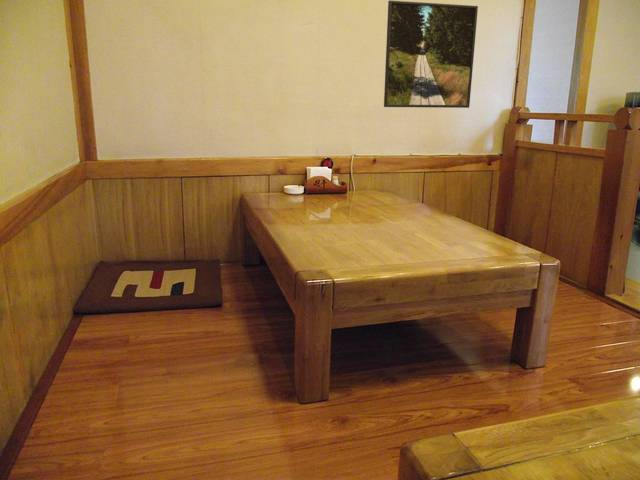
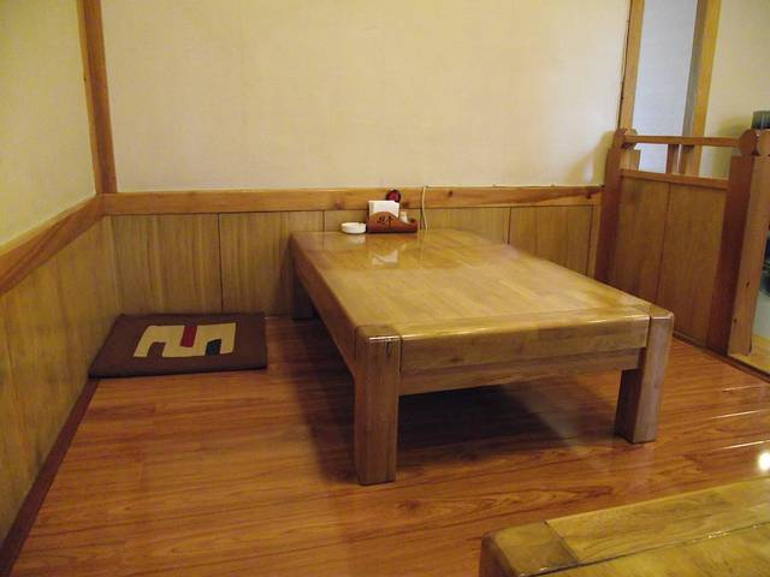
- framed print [383,0,479,109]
